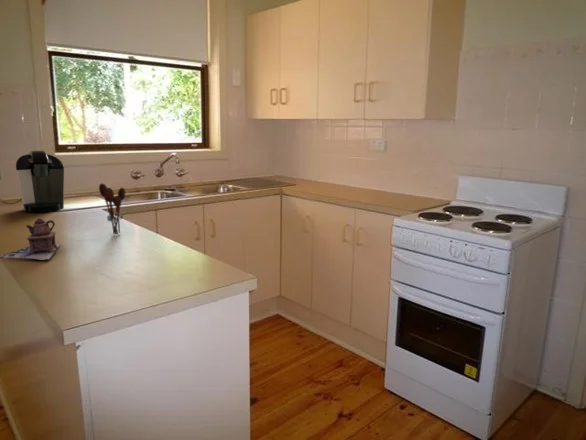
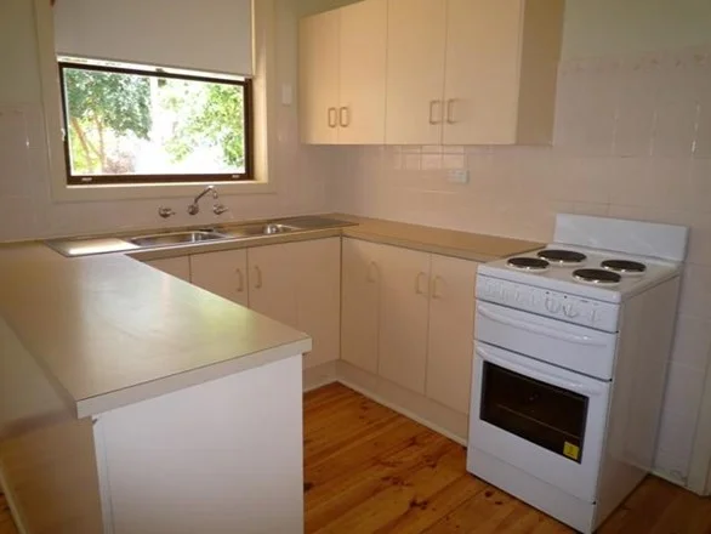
- teapot [0,217,61,261]
- coffee maker [0,150,65,213]
- utensil holder [98,182,126,235]
